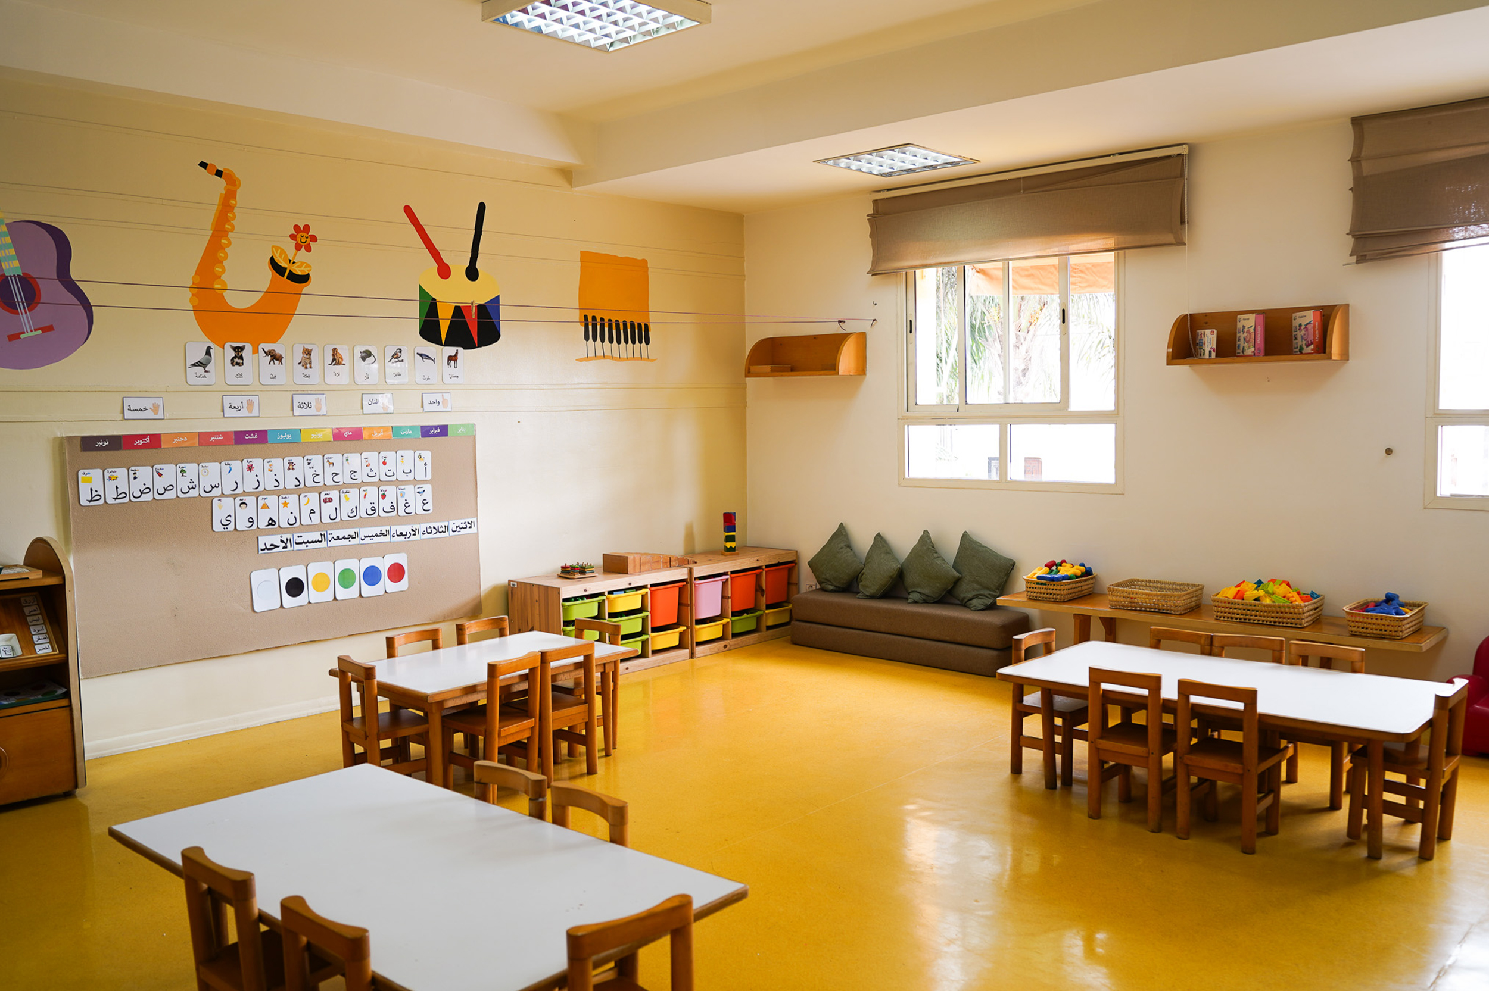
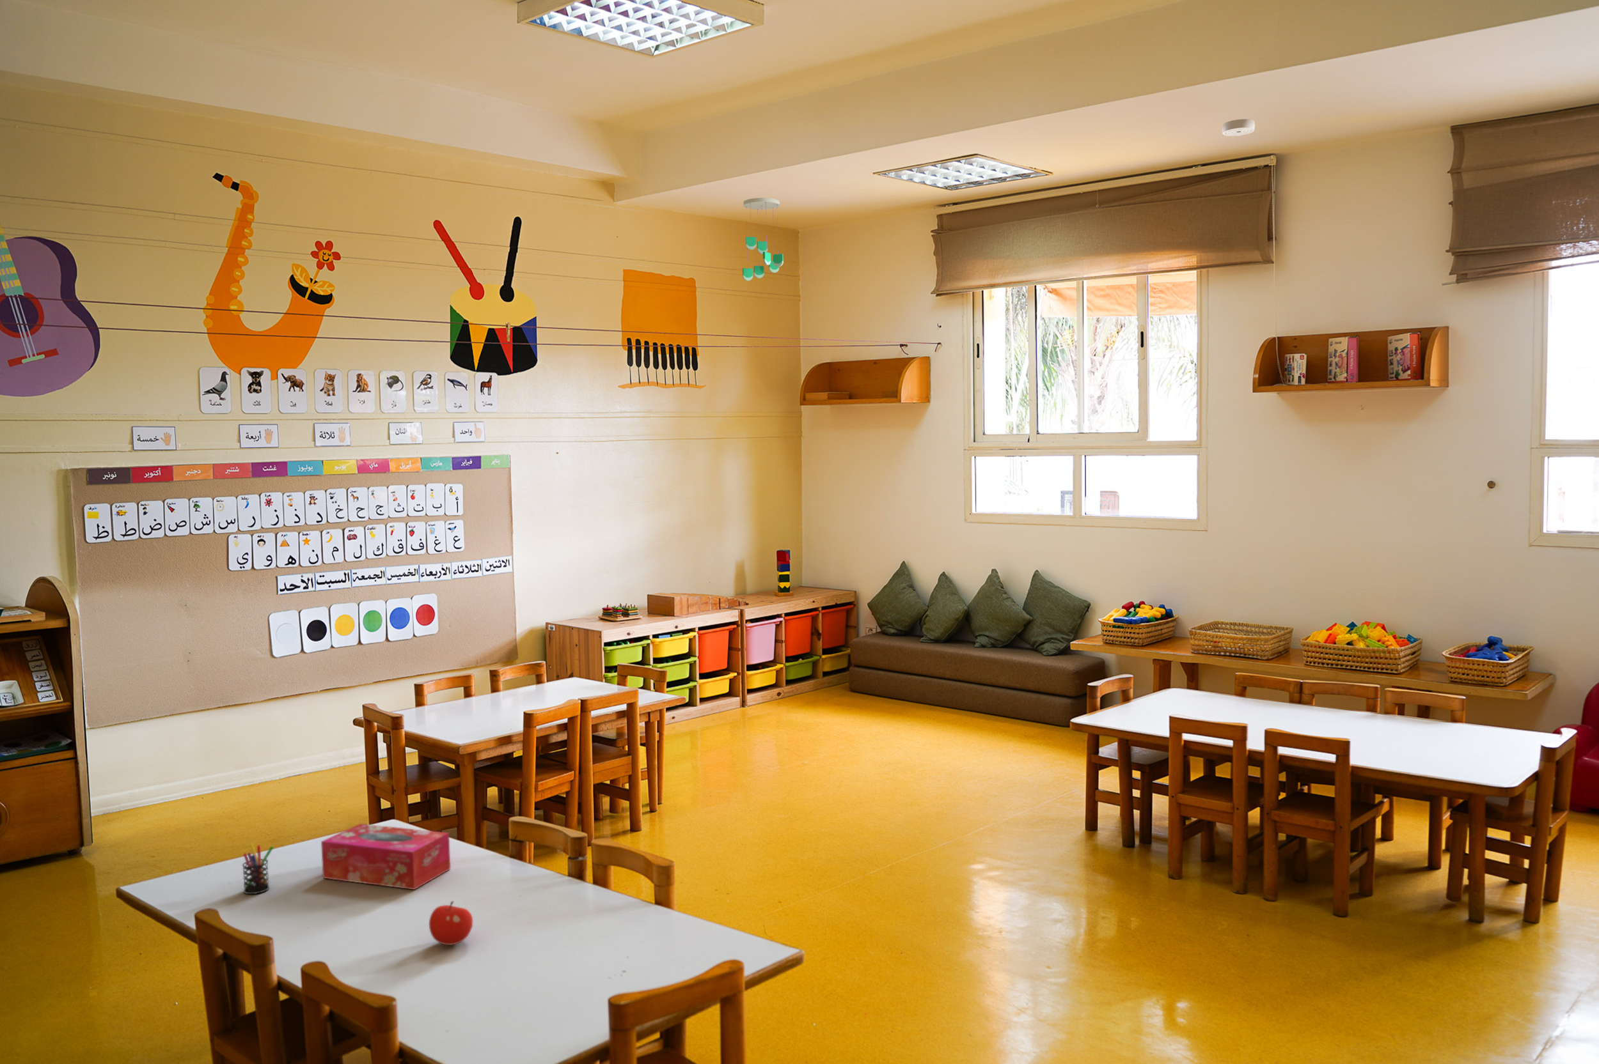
+ ceiling mobile [742,197,784,281]
+ smoke detector [1221,119,1256,137]
+ pen holder [242,843,274,894]
+ fruit [429,900,473,945]
+ tissue box [321,823,451,891]
